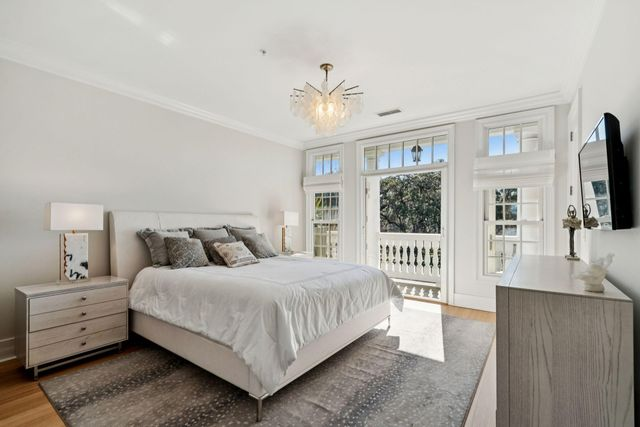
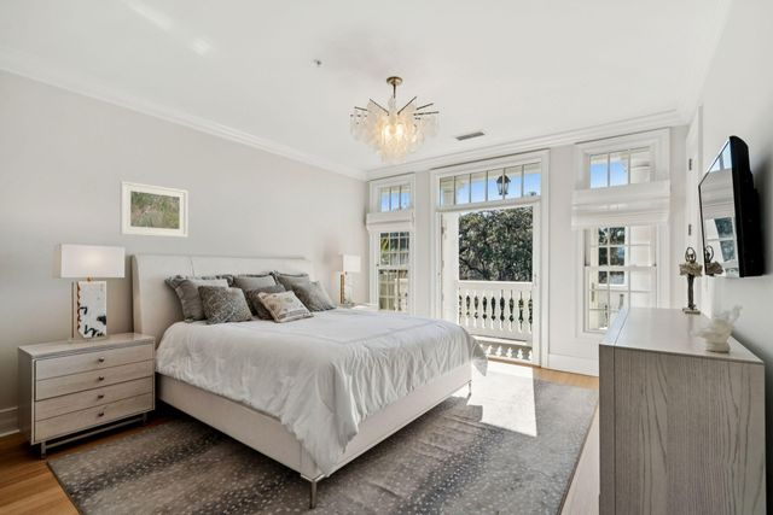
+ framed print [120,180,188,239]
